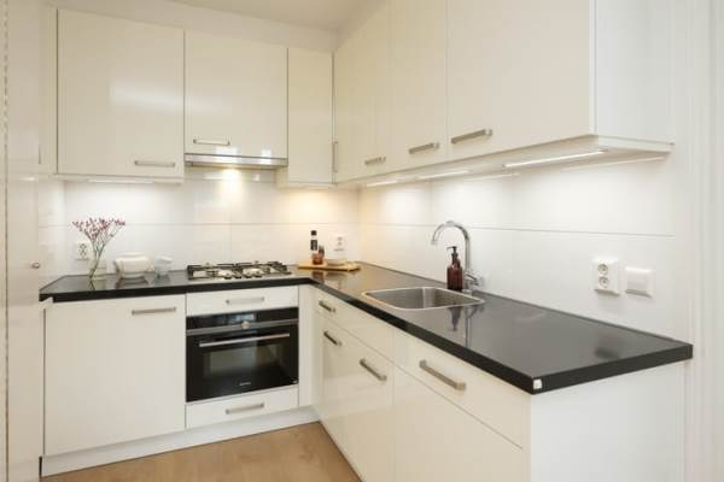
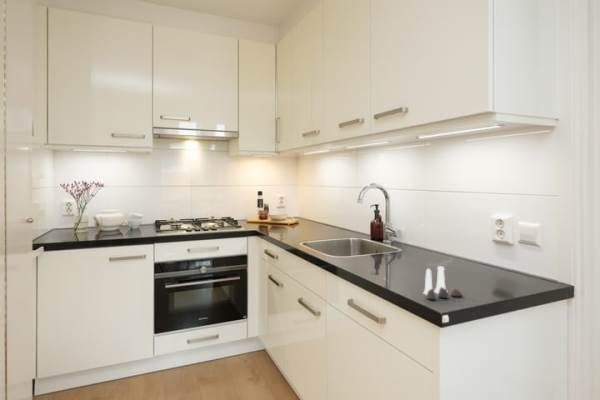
+ salt and pepper shaker set [422,265,463,301]
